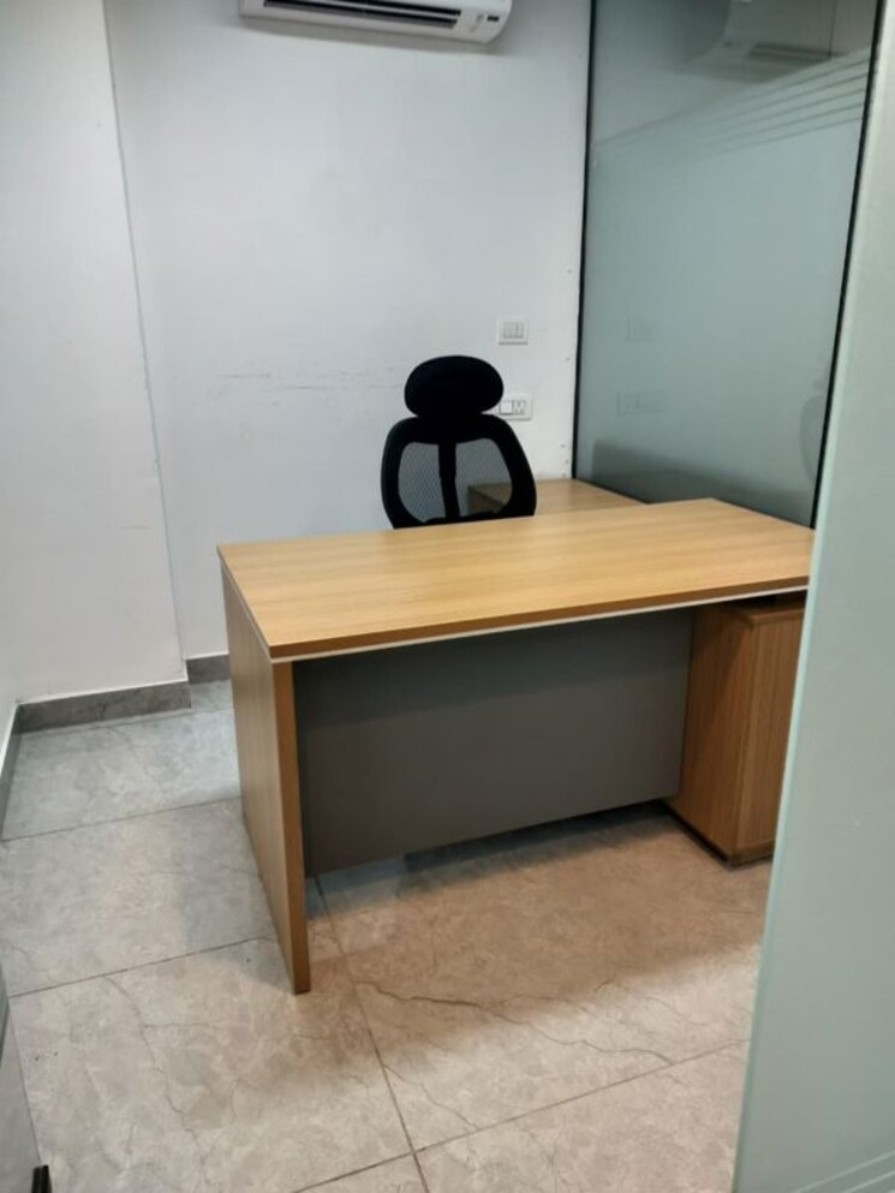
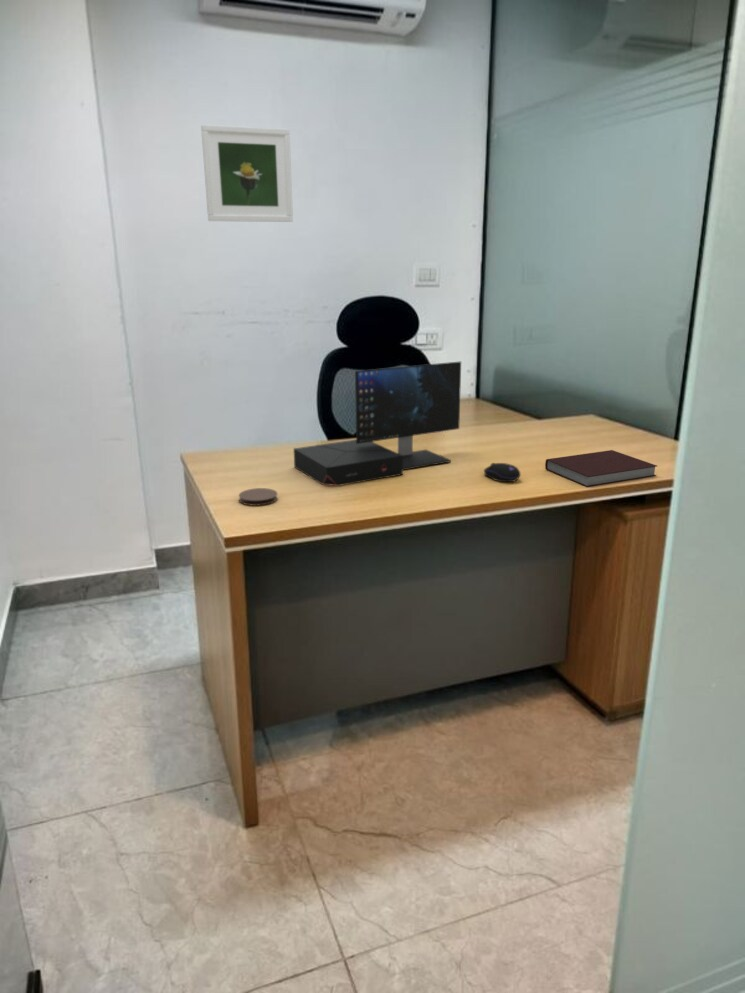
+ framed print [200,124,294,223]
+ notebook [544,449,658,488]
+ coaster [238,487,279,507]
+ computer mouse [483,462,522,483]
+ computer monitor [293,361,462,487]
